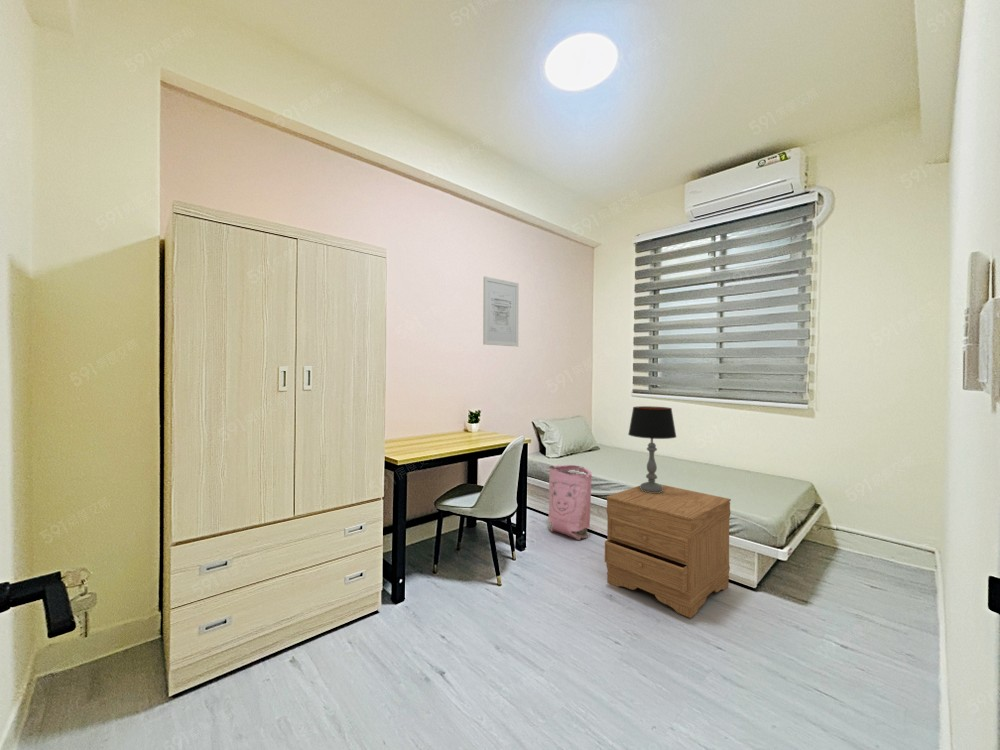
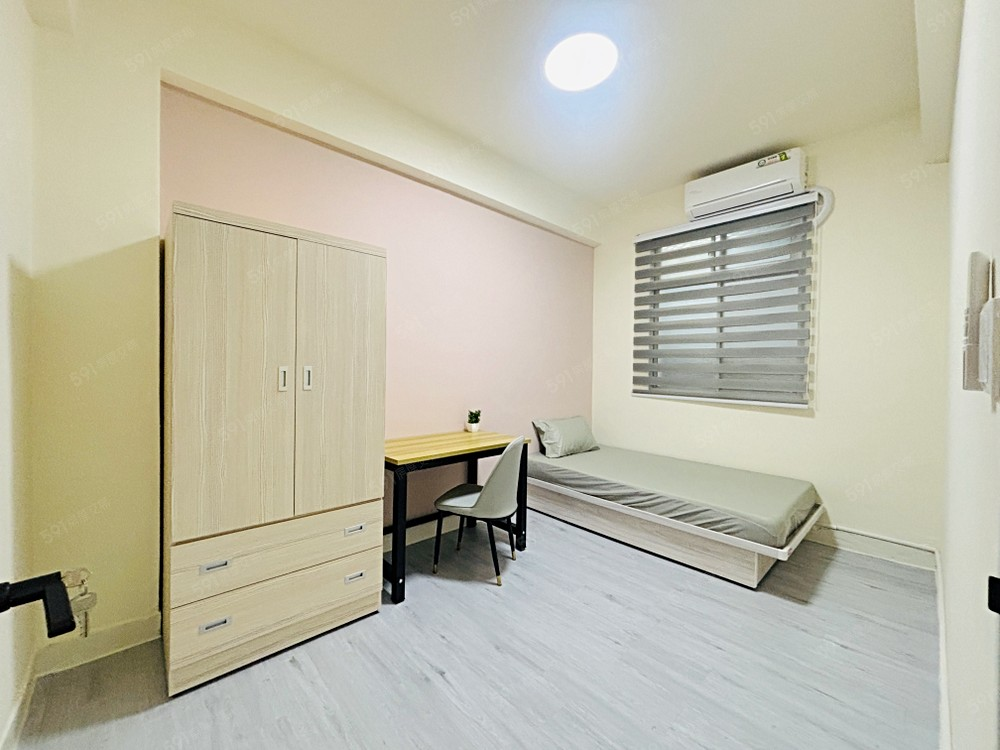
- nightstand [604,483,732,619]
- bag [547,464,593,541]
- wall art [482,276,520,348]
- table lamp [627,405,677,493]
